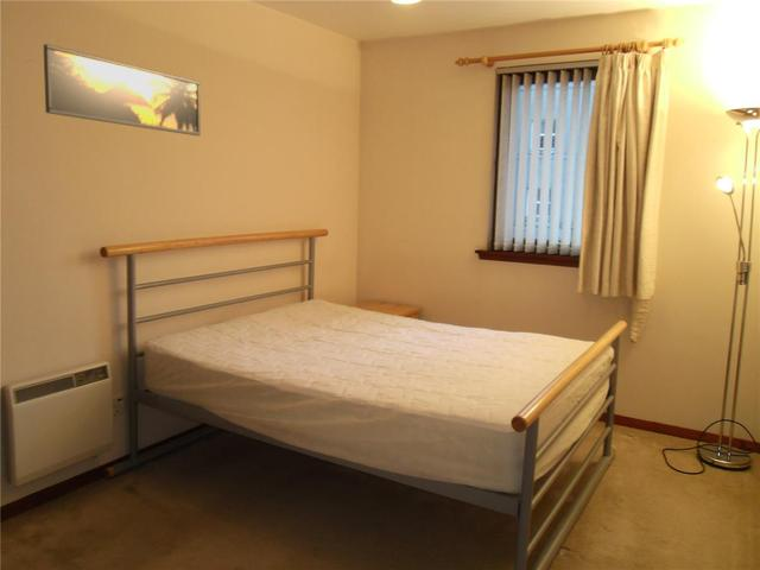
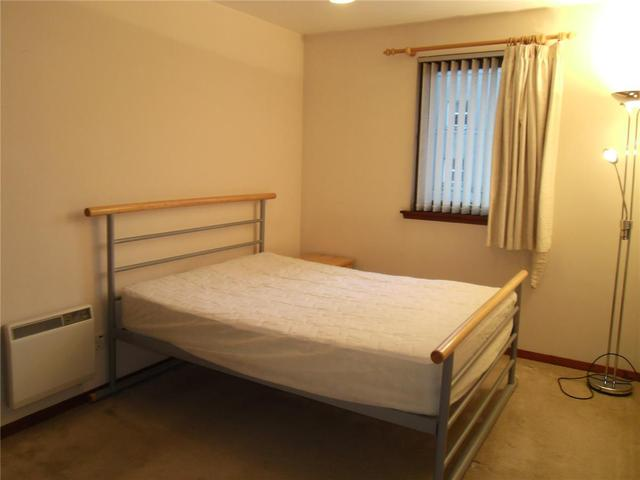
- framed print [43,43,202,137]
